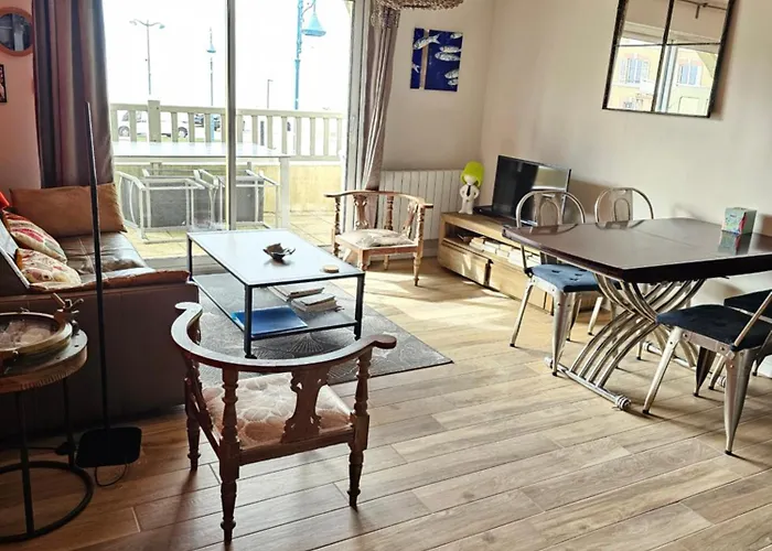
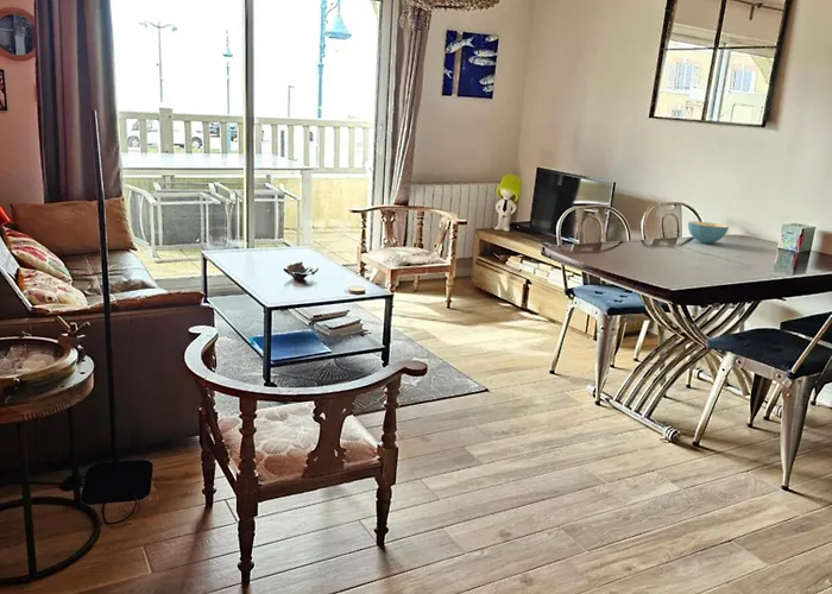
+ cereal bowl [687,220,730,245]
